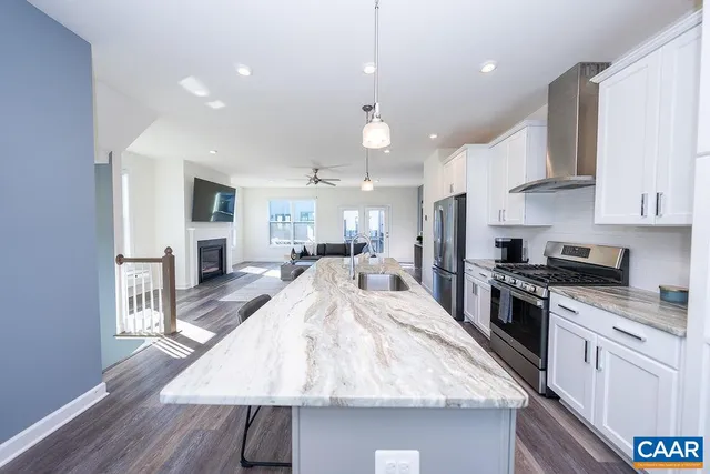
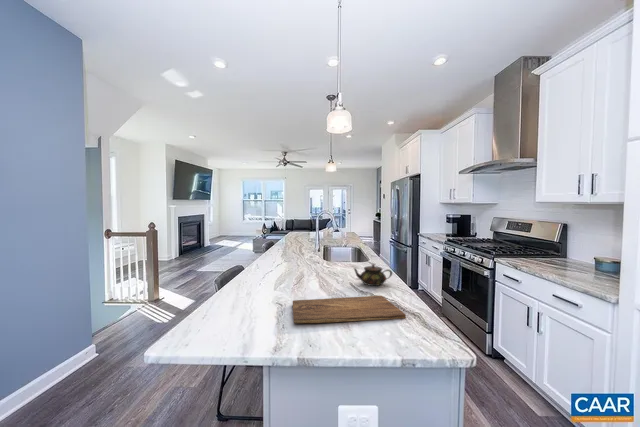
+ teapot [353,263,393,287]
+ cutting board [292,295,407,324]
